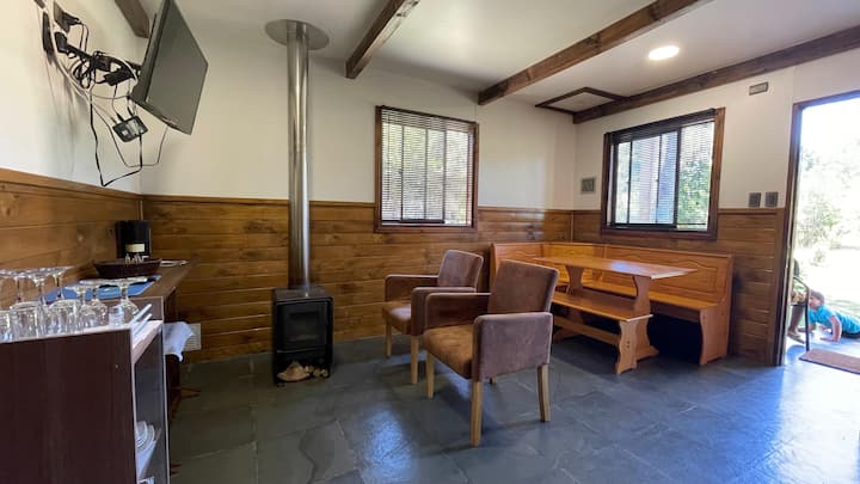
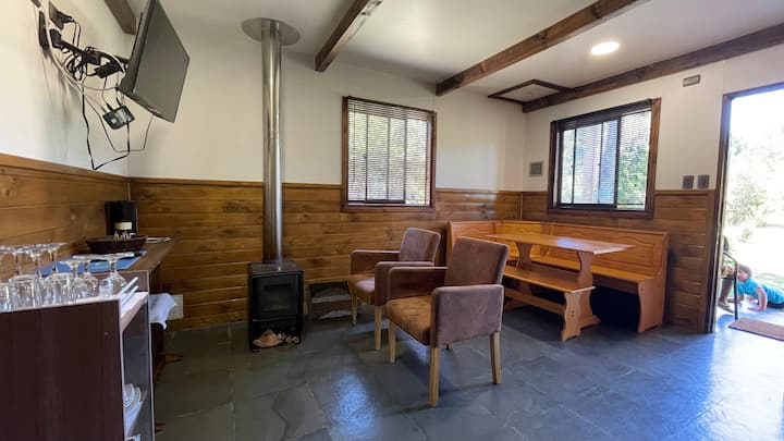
+ storage bin [305,280,364,321]
